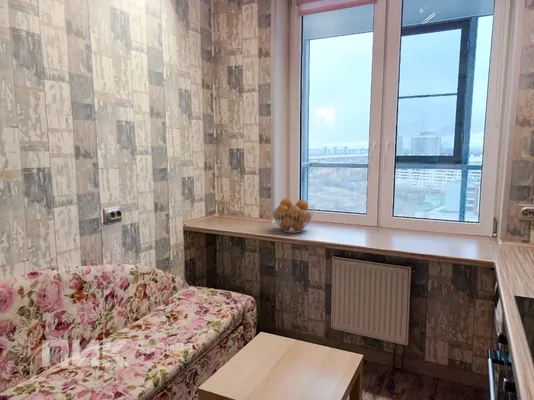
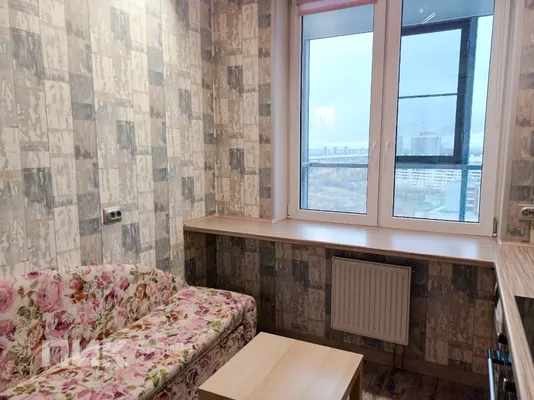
- fruit basket [270,198,316,234]
